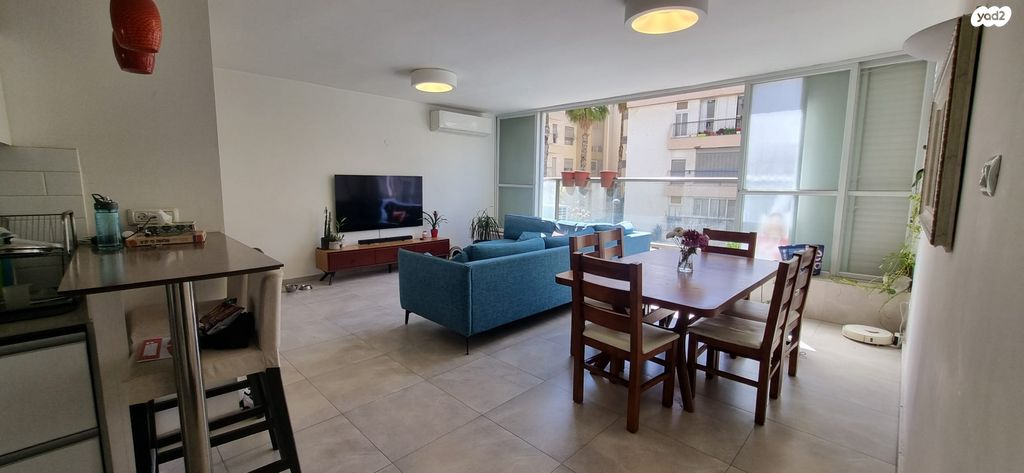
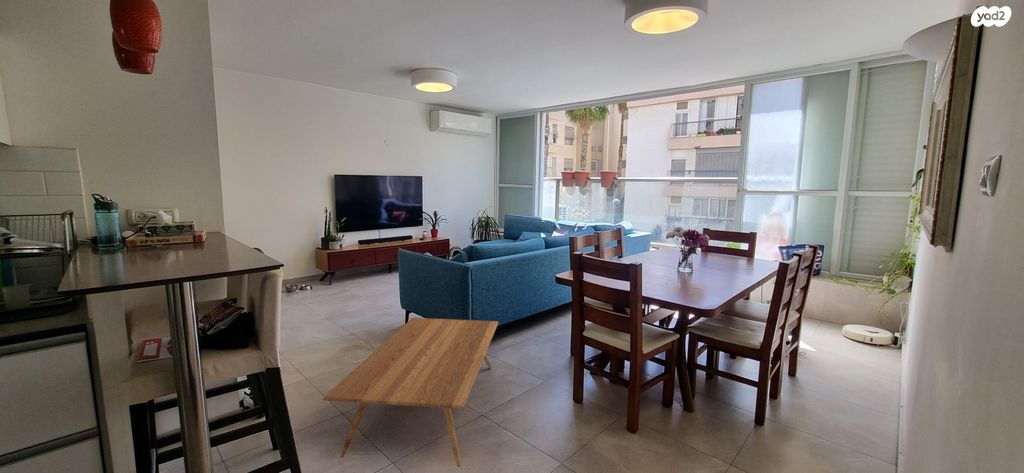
+ coffee table [322,317,499,468]
